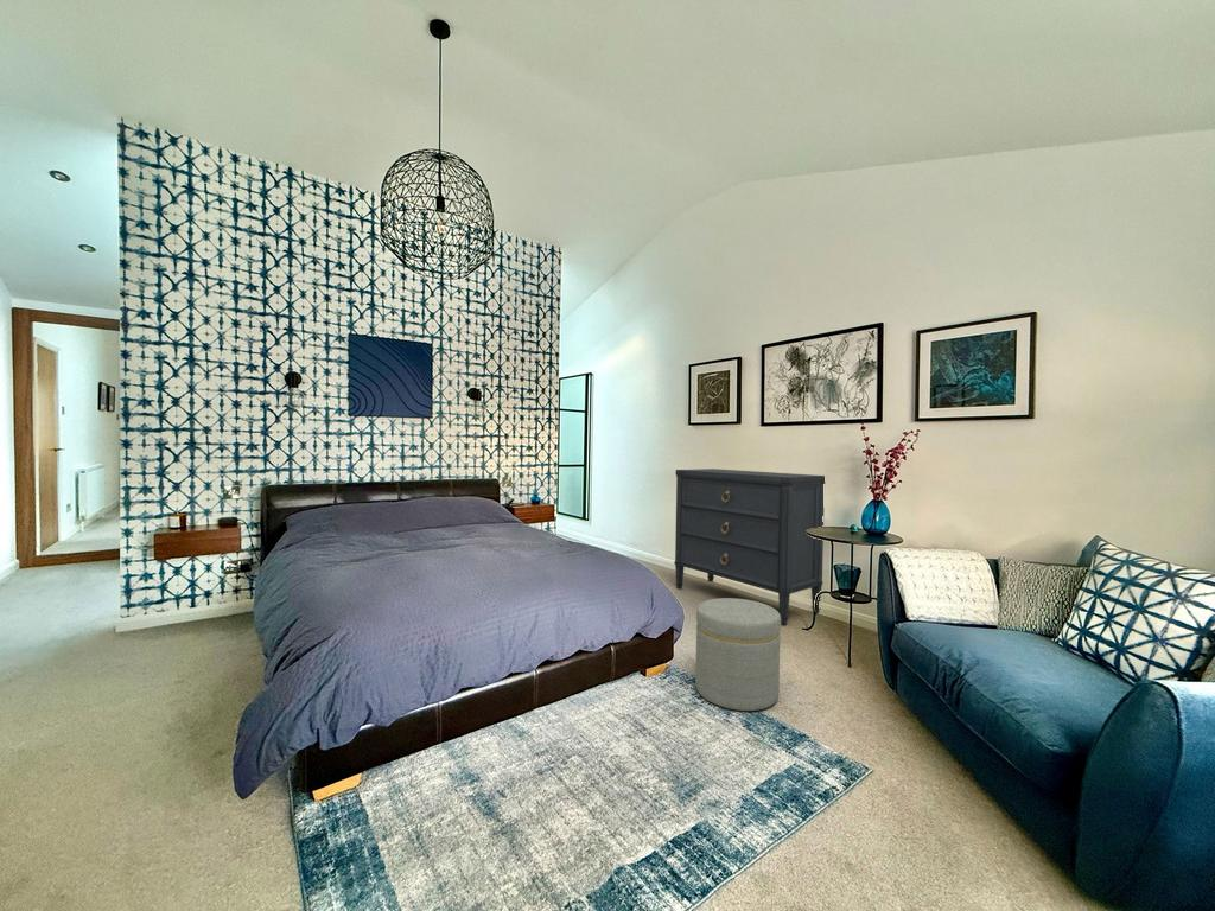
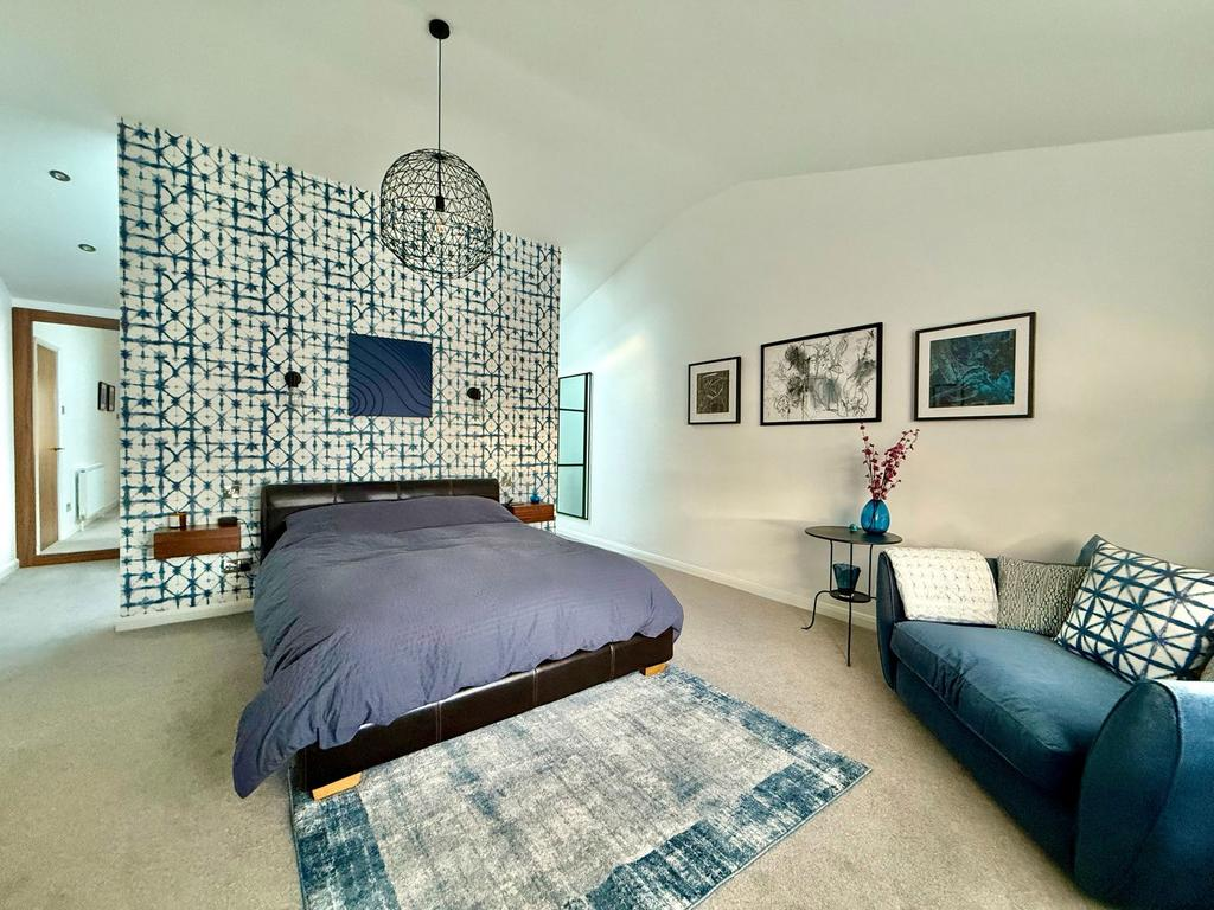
- dresser [673,467,826,625]
- ottoman [694,597,782,712]
